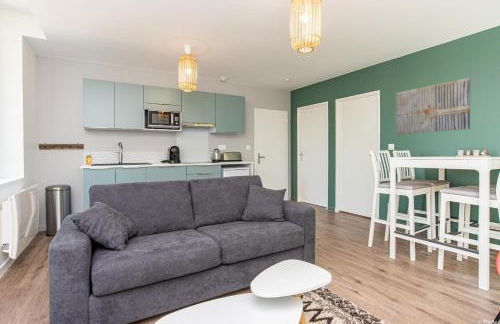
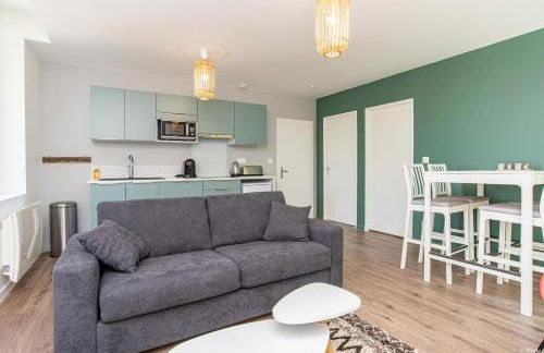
- wall art [395,77,471,136]
